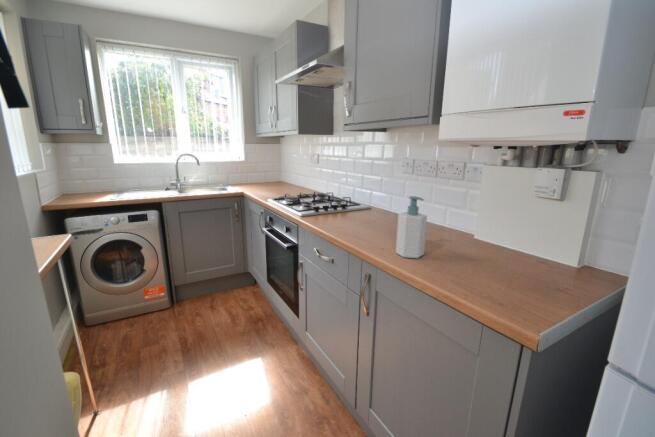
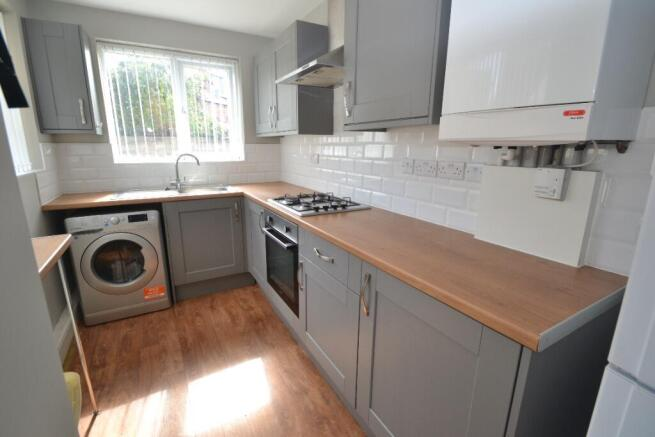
- soap bottle [395,195,428,259]
